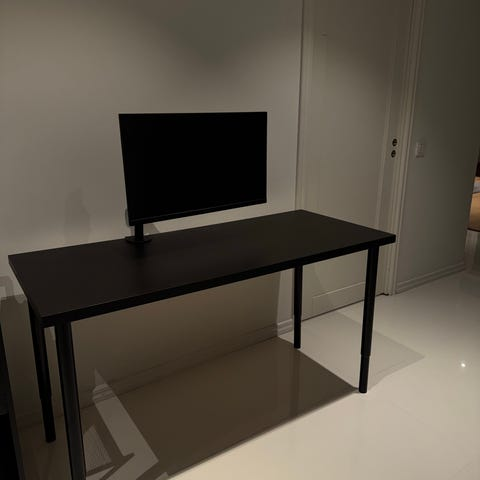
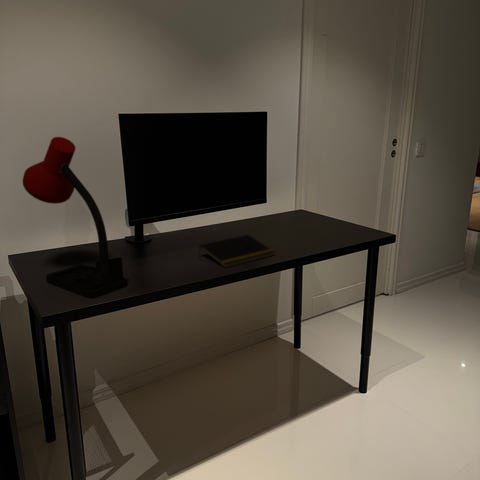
+ notepad [197,234,276,269]
+ desk lamp [22,136,128,299]
